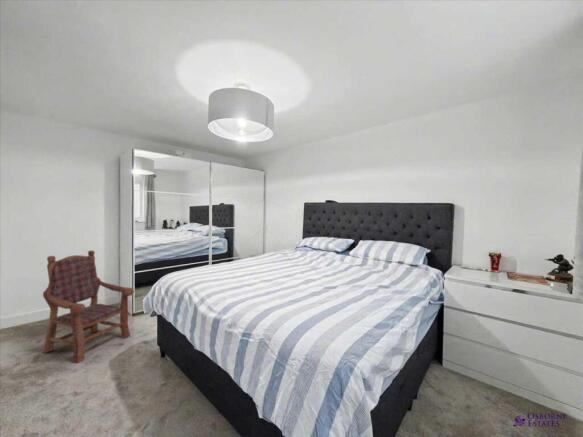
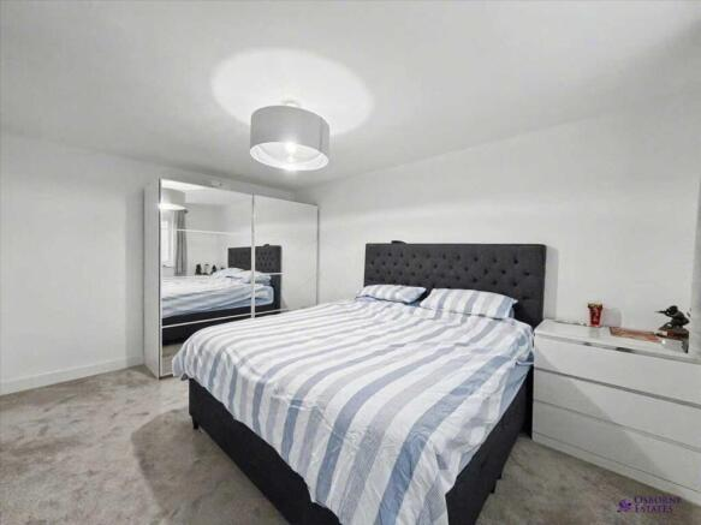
- armchair [41,250,135,364]
